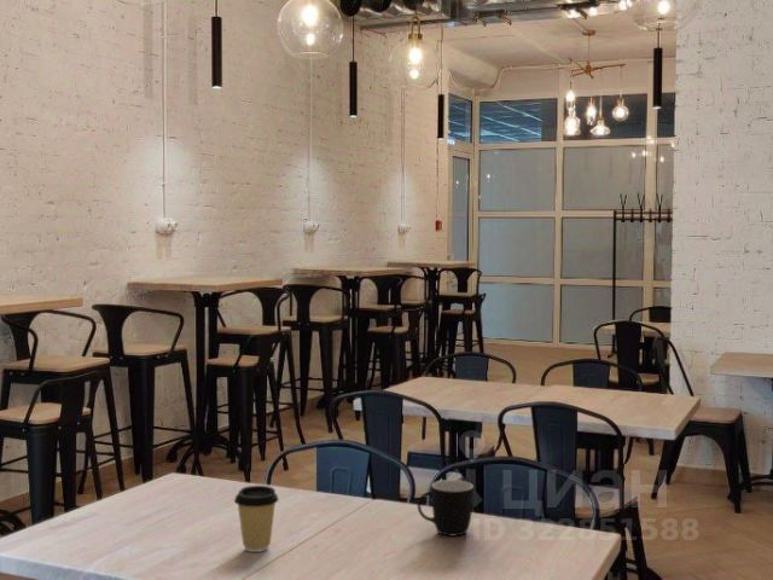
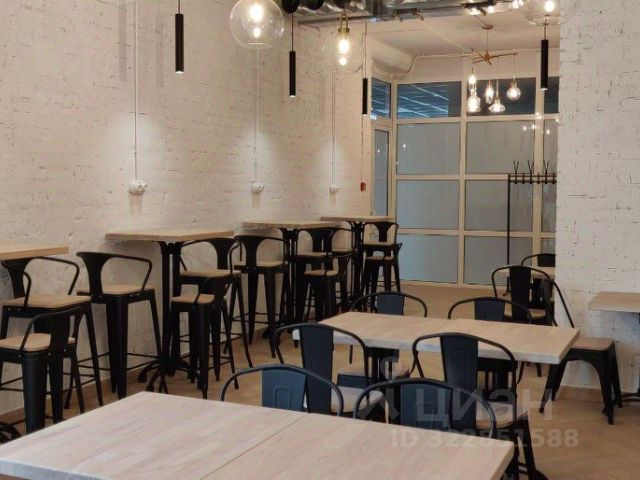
- coffee cup [233,485,280,553]
- mug [417,478,475,536]
